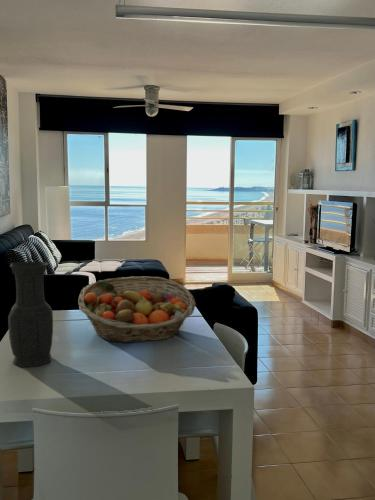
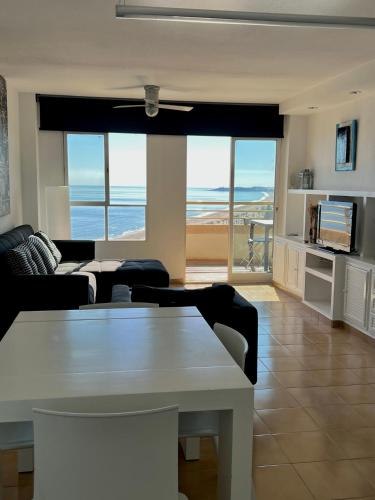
- fruit basket [77,275,196,344]
- vase [7,260,54,368]
